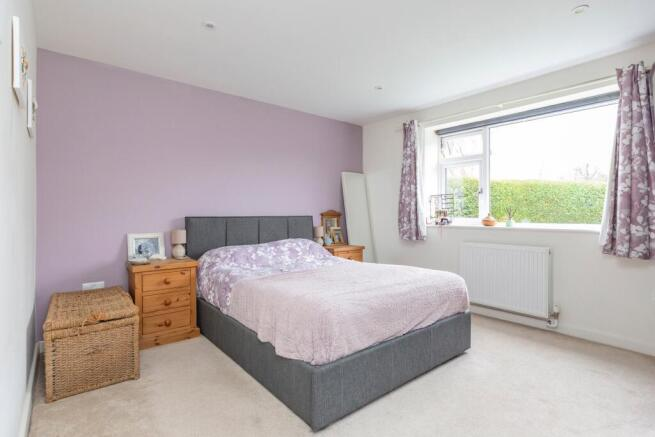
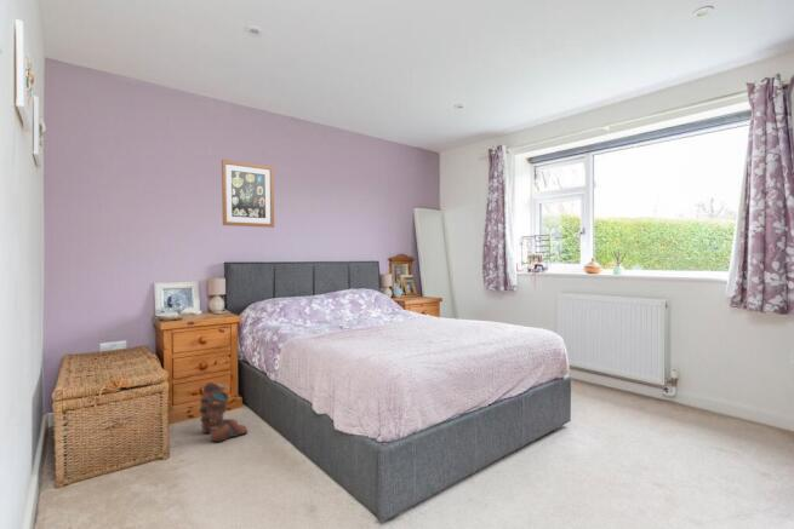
+ wall art [221,159,275,229]
+ boots [198,381,249,443]
